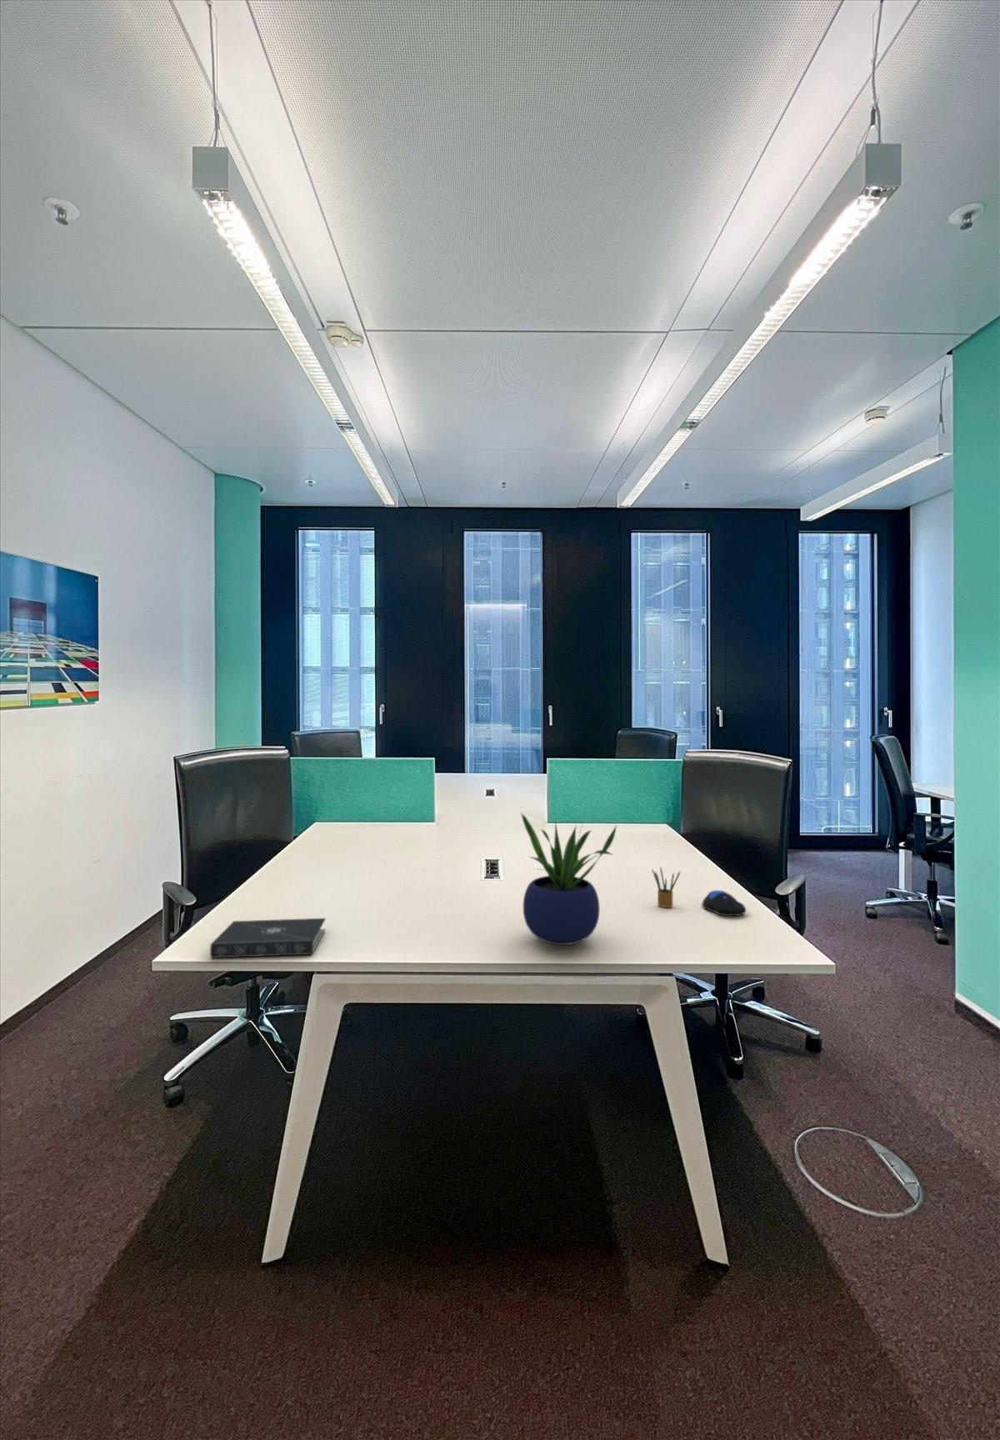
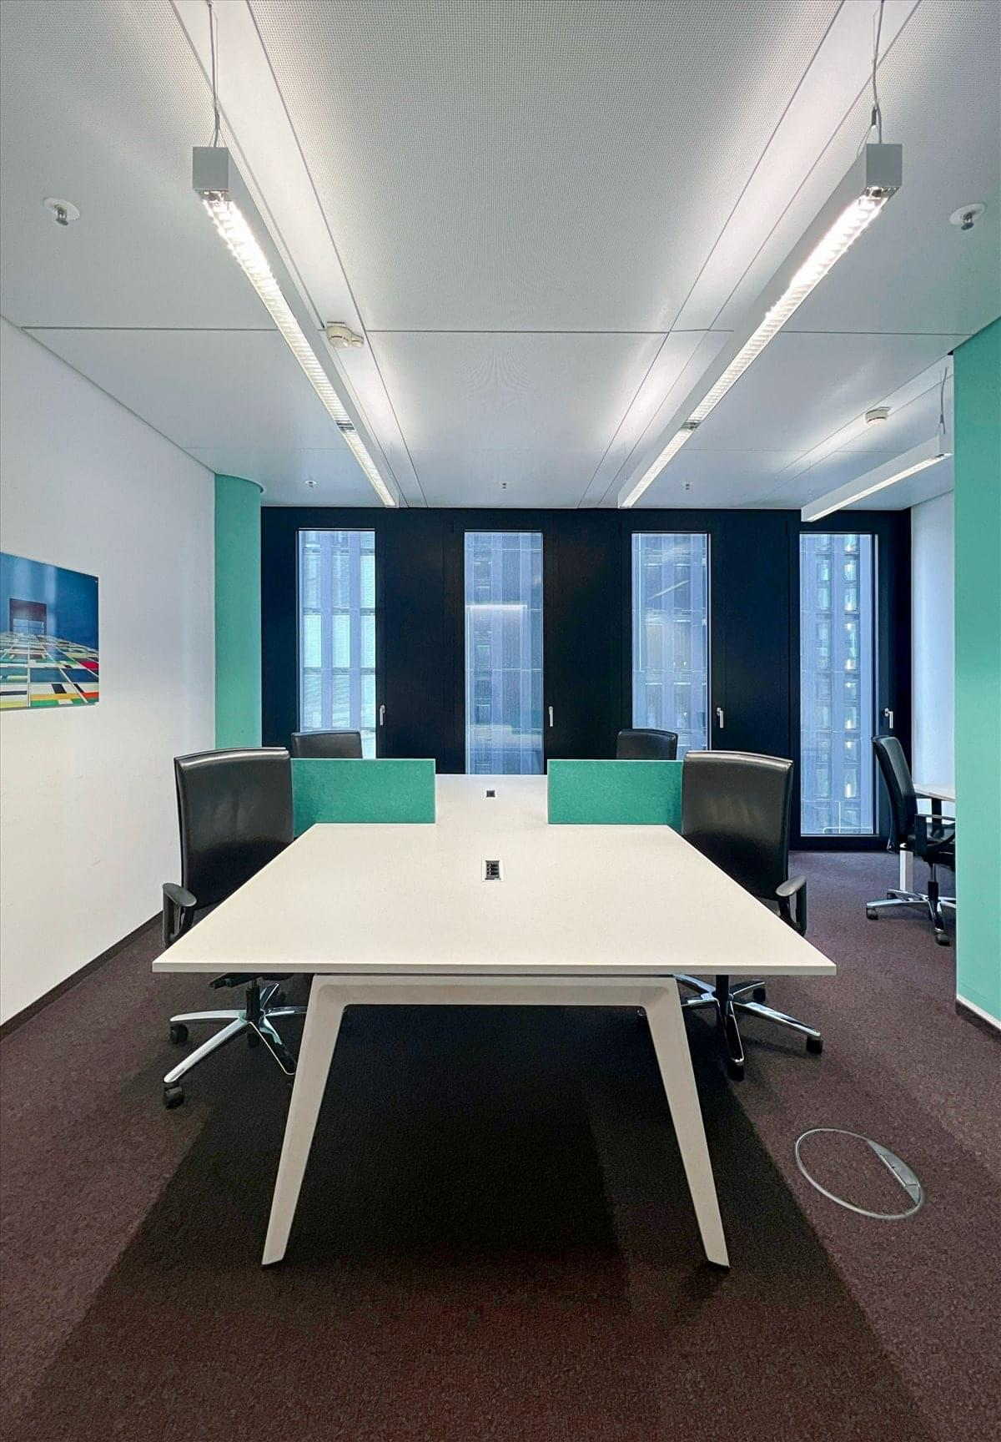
- potted plant [520,812,617,945]
- book [209,917,327,960]
- computer mouse [701,890,746,917]
- pencil box [651,866,681,908]
